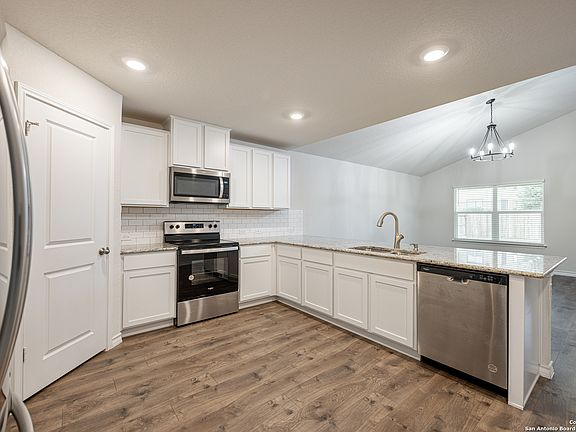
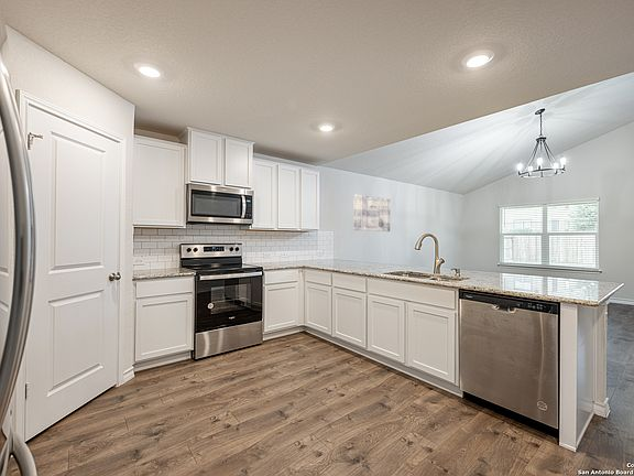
+ wall art [352,193,391,232]
